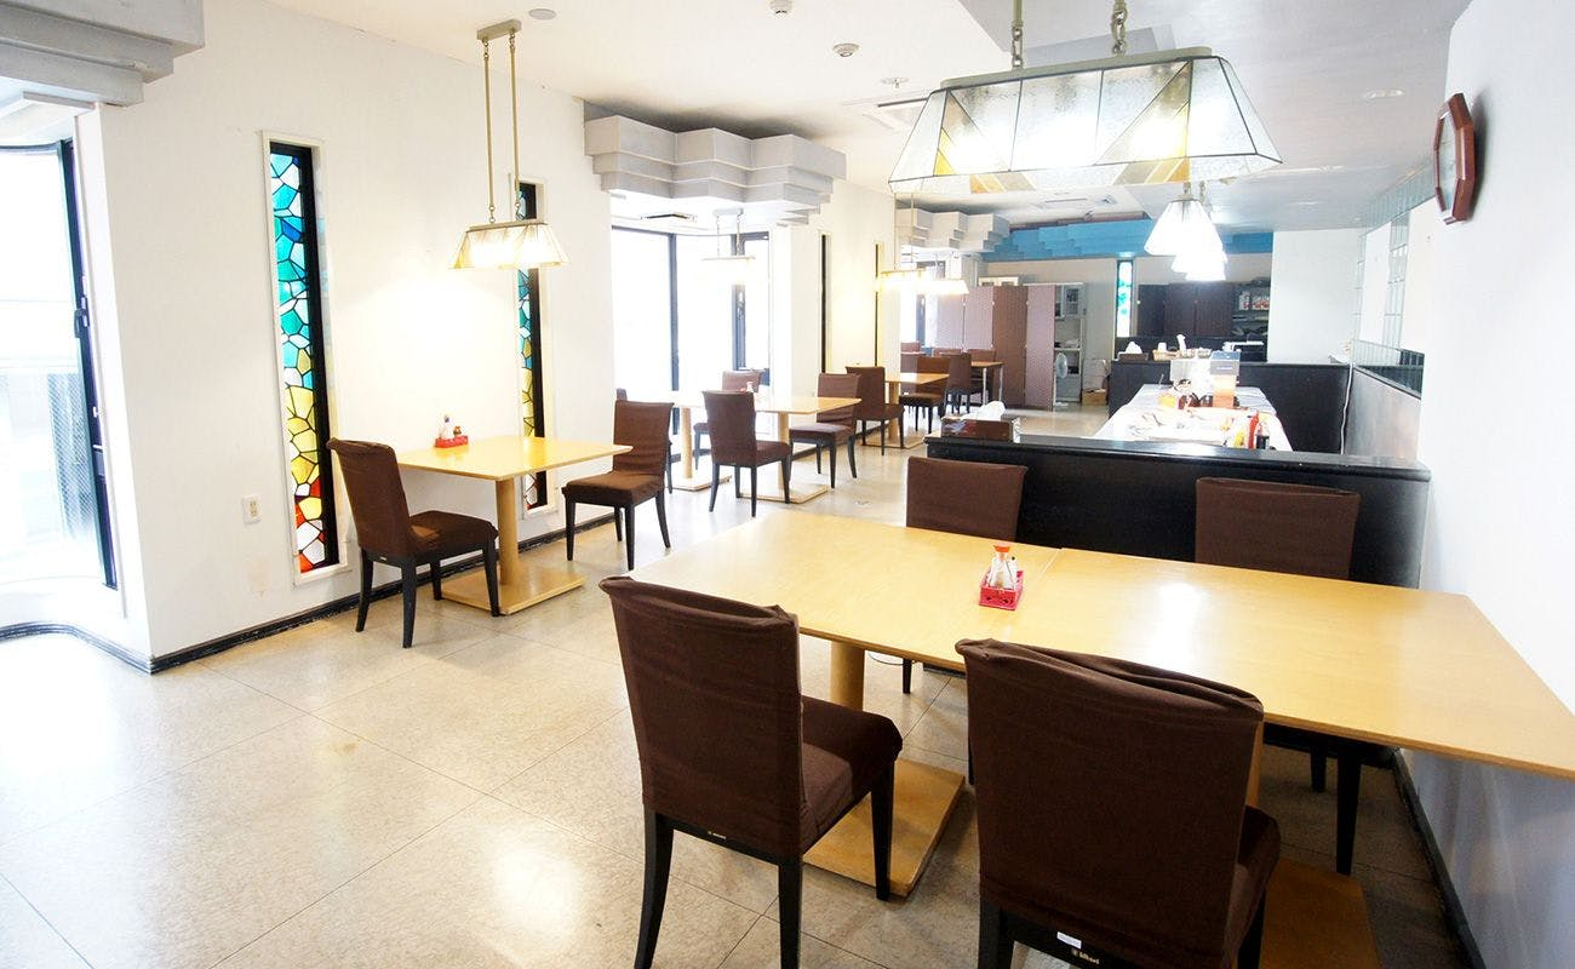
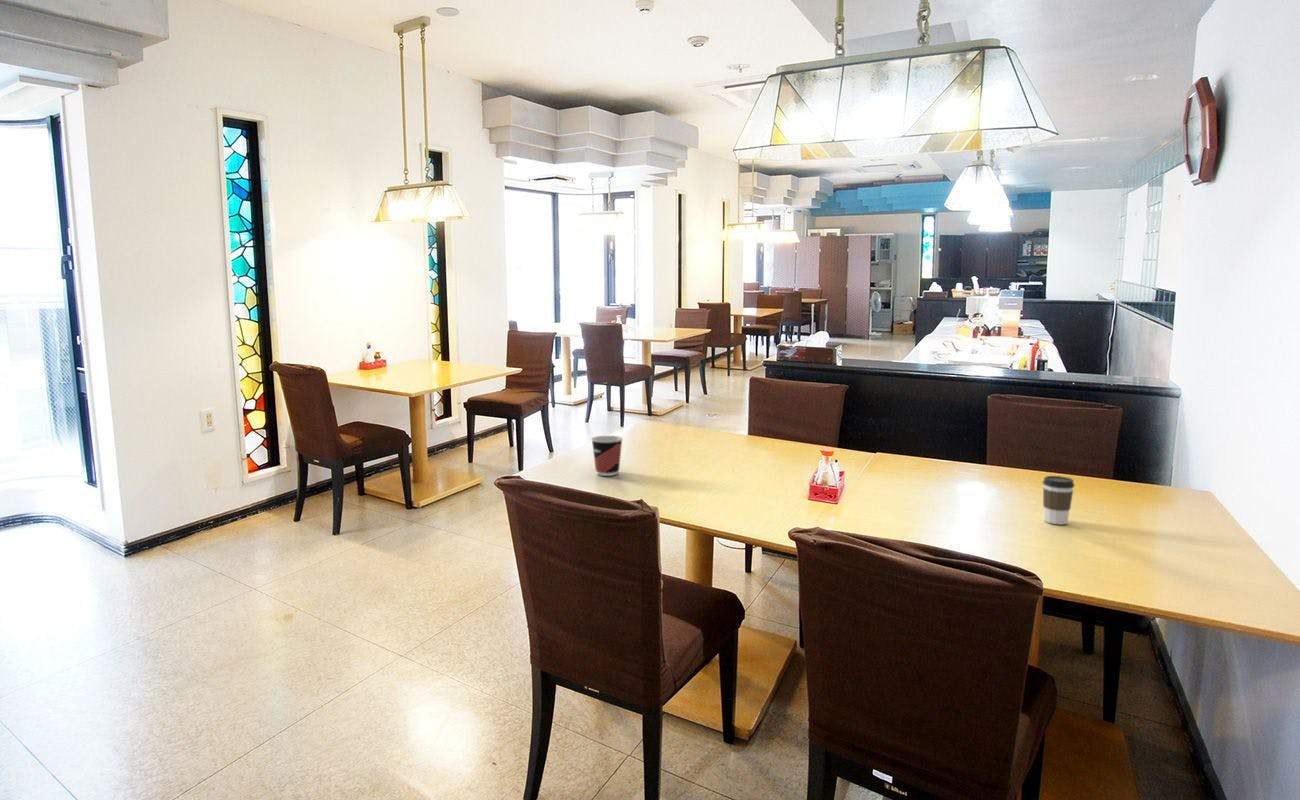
+ cup [590,435,624,477]
+ coffee cup [1042,475,1075,526]
